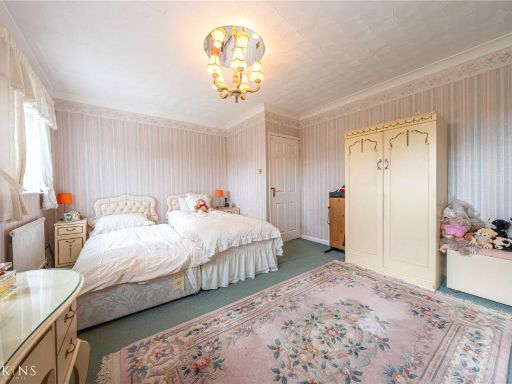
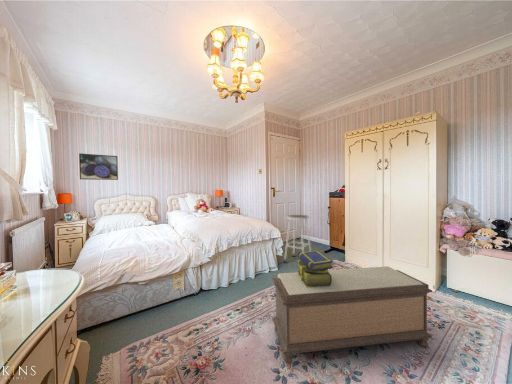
+ stack of books [297,249,334,287]
+ bench [271,265,433,365]
+ stool [282,214,312,263]
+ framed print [78,152,119,181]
